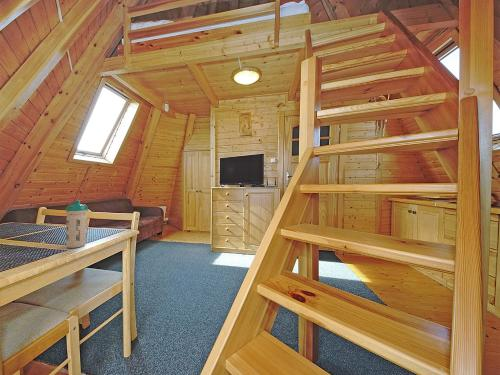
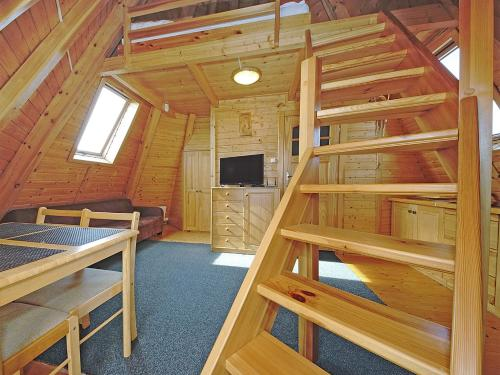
- water bottle [65,200,89,249]
